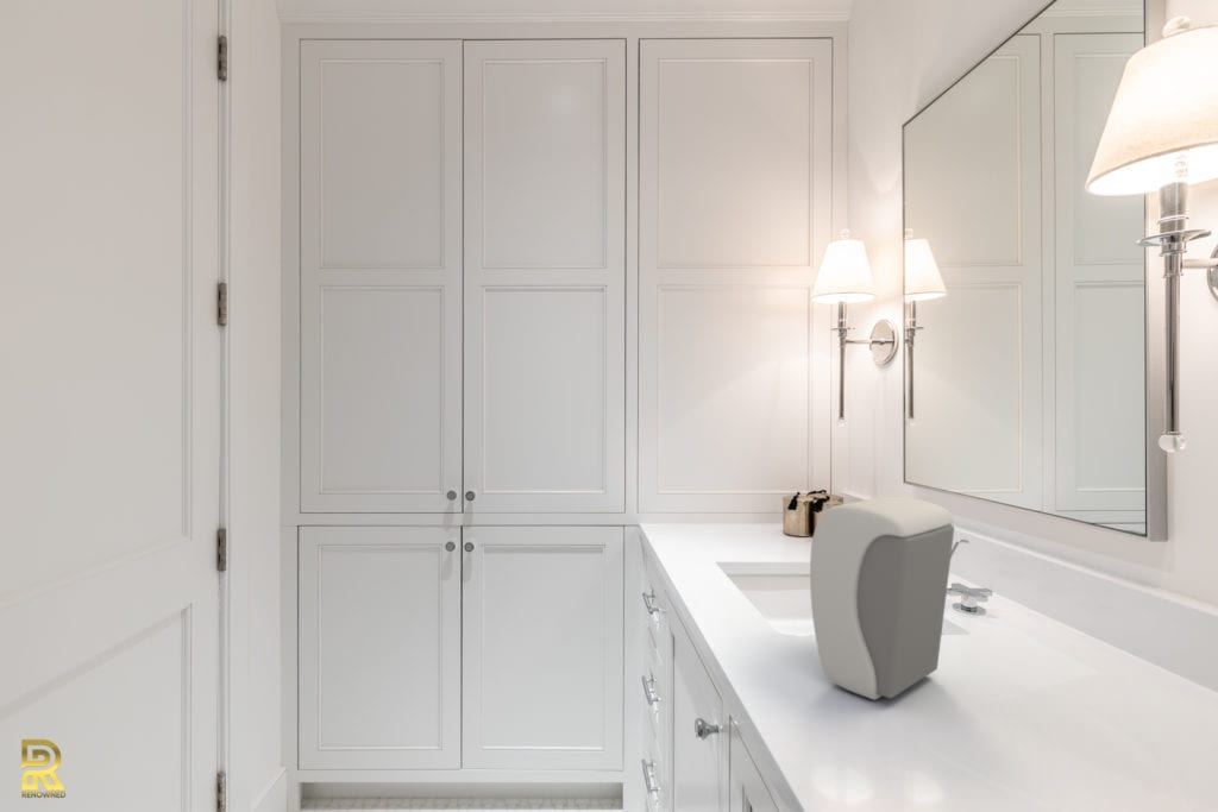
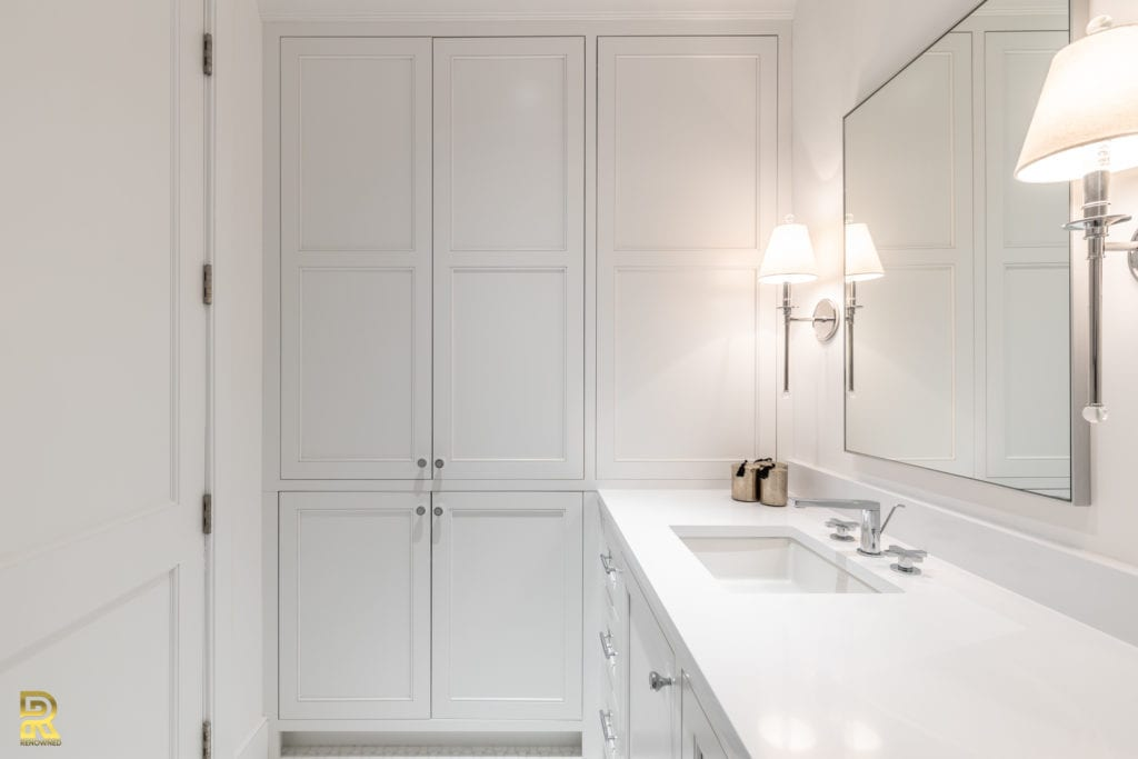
- soap dispenser [809,496,955,700]
